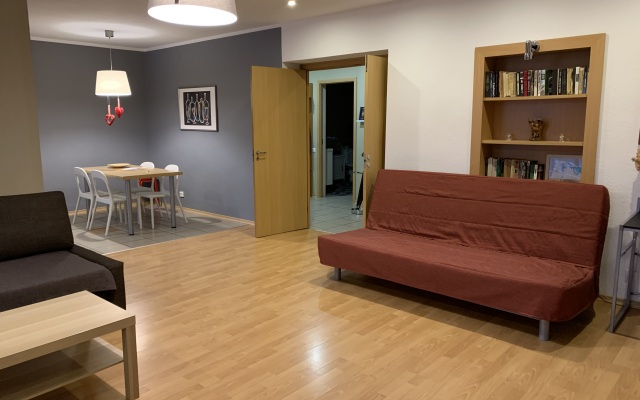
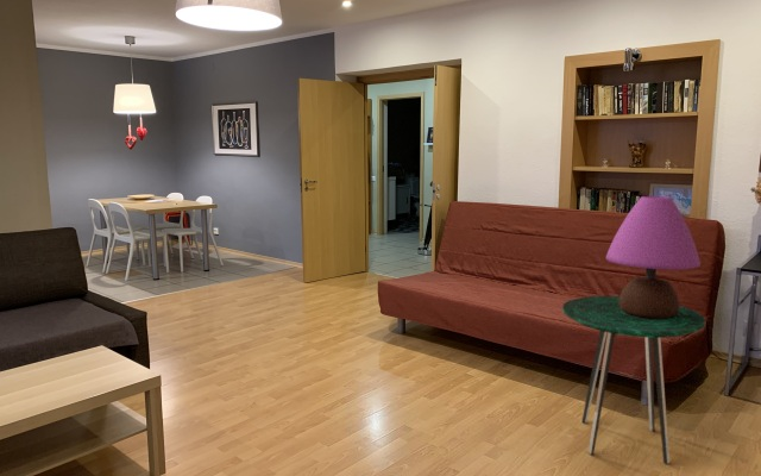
+ side table [561,295,706,465]
+ table lamp [605,195,702,319]
